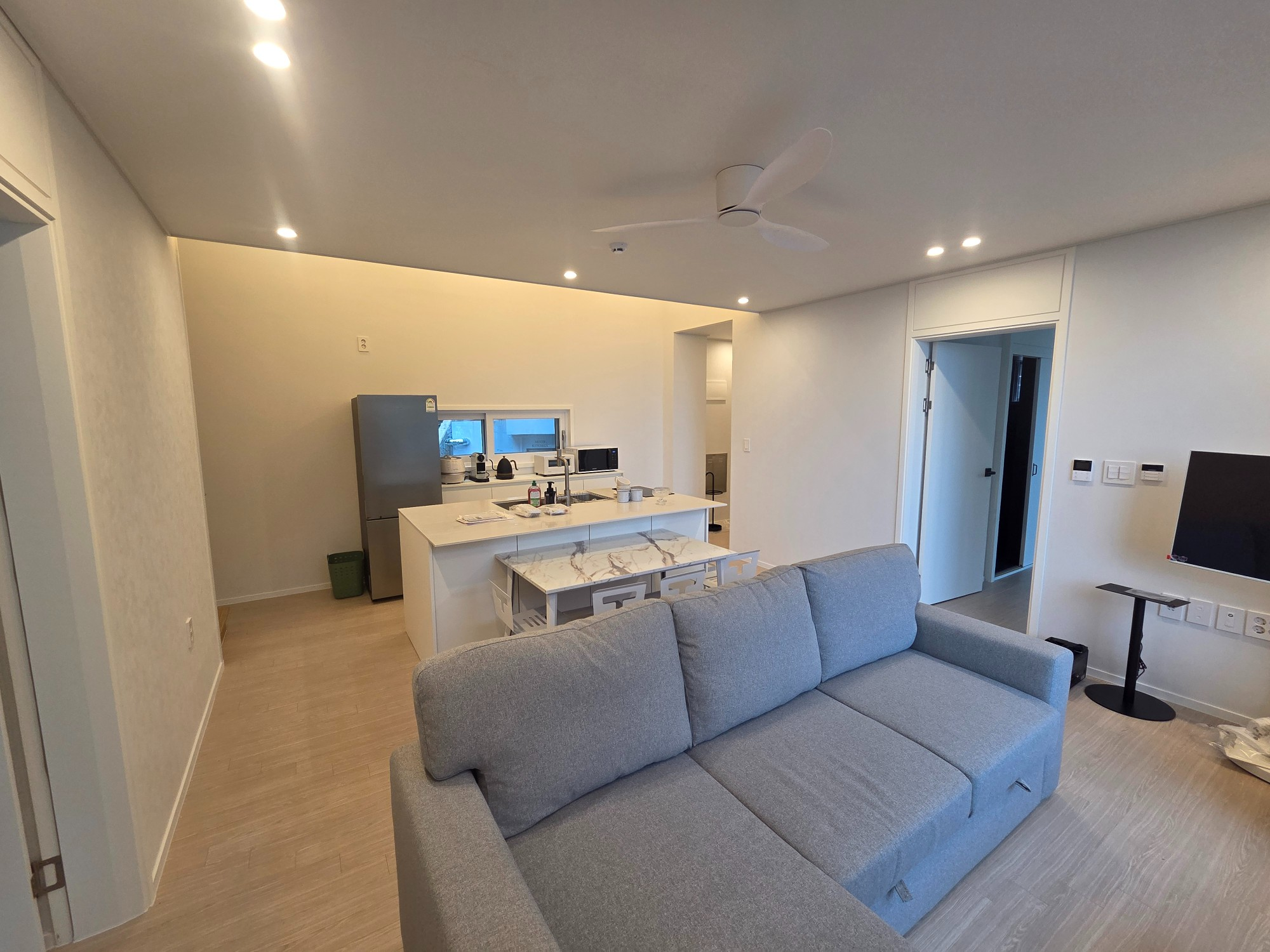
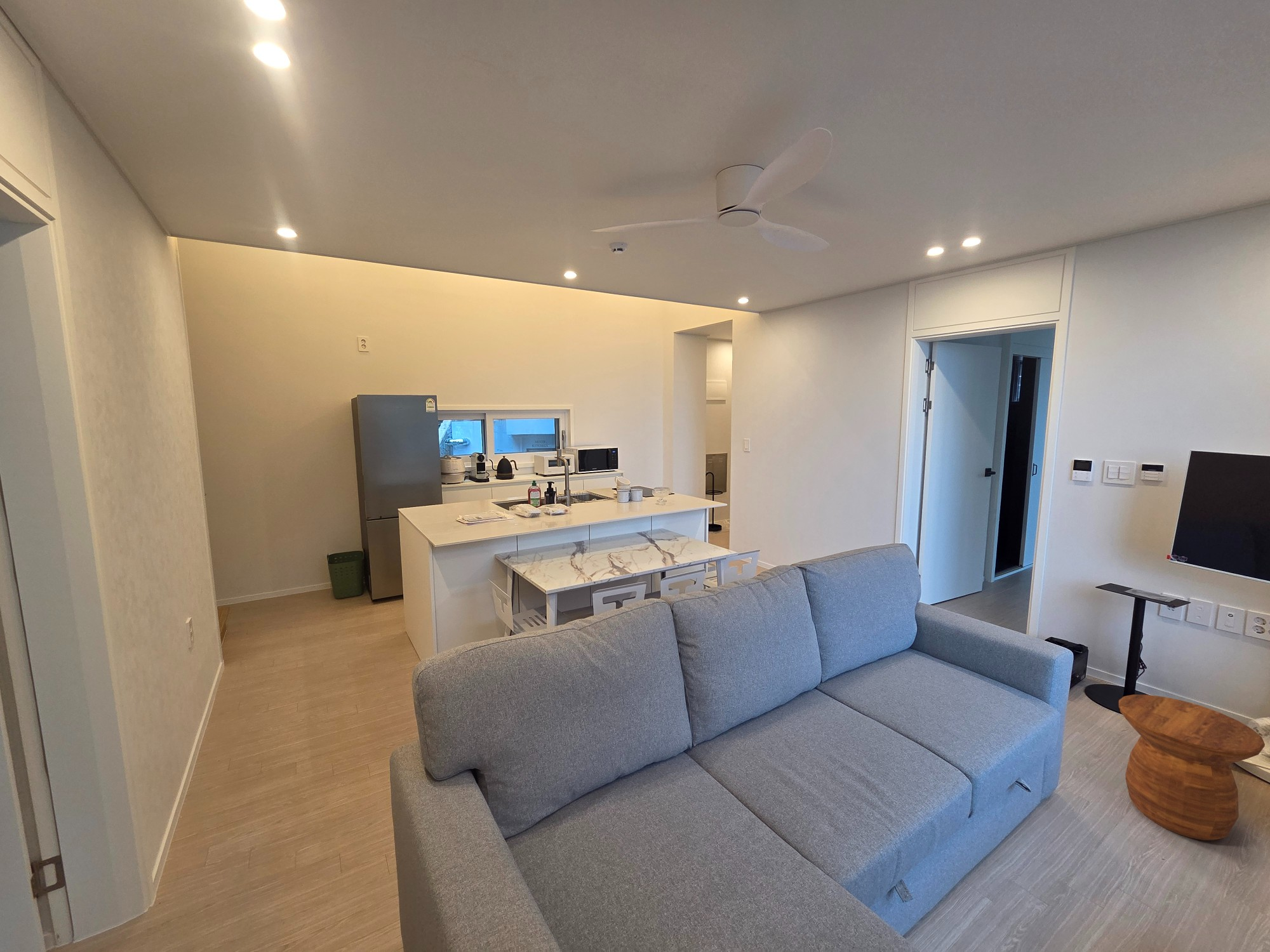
+ side table [1118,694,1266,841]
